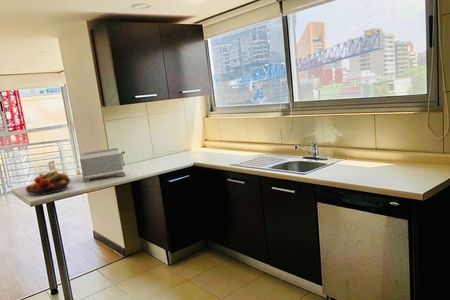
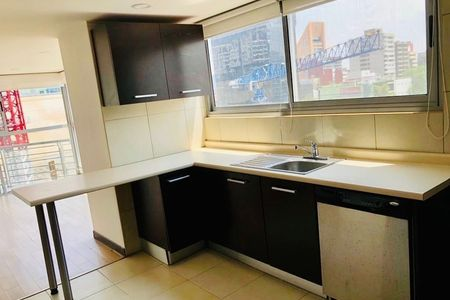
- toaster [79,147,126,184]
- fruit bowl [24,170,72,196]
